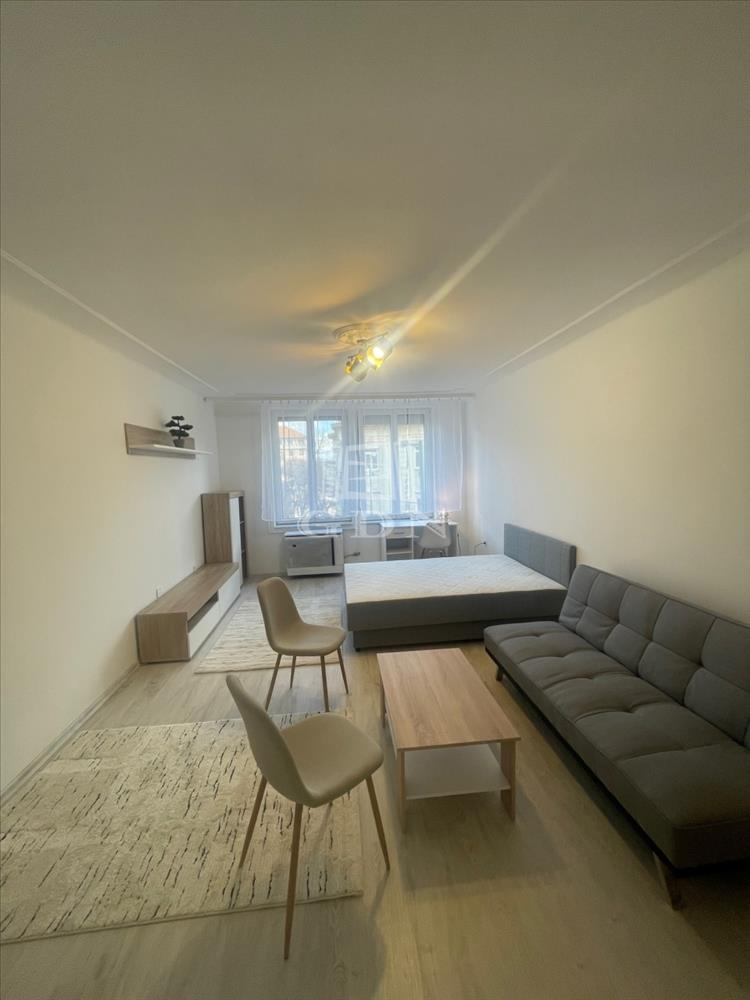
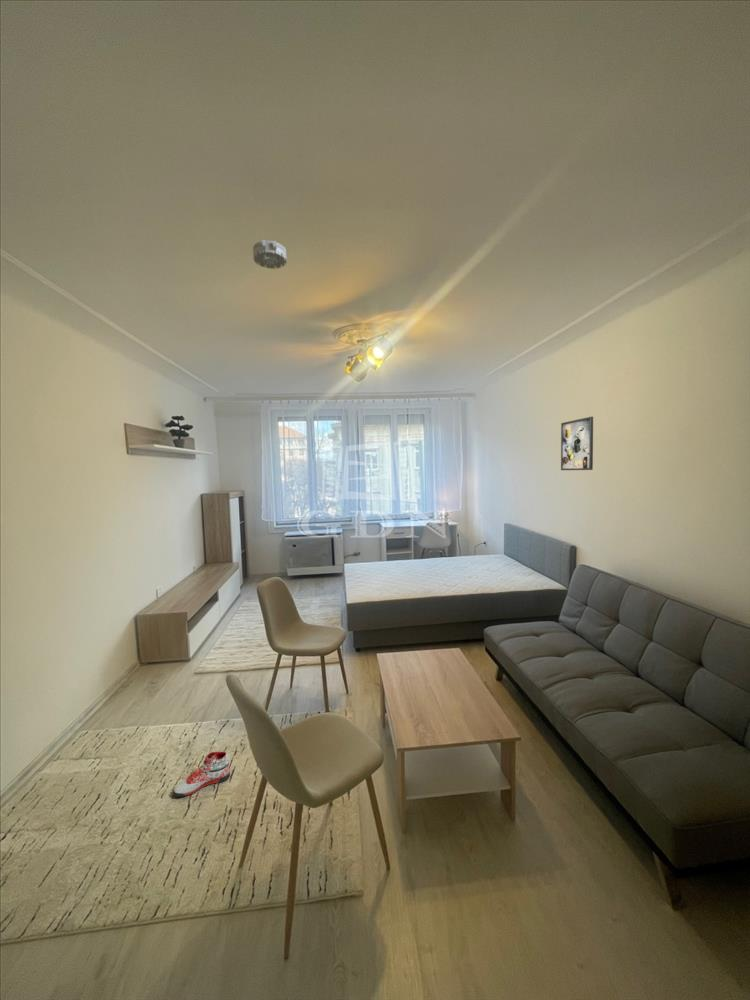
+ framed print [560,416,594,471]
+ sneaker [172,750,231,798]
+ smoke detector [252,239,288,270]
